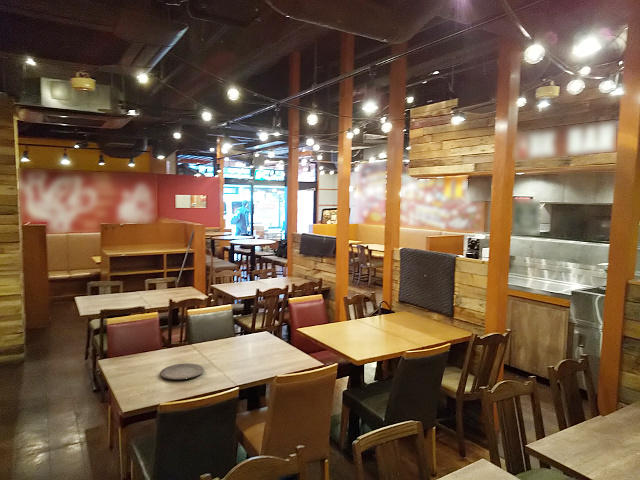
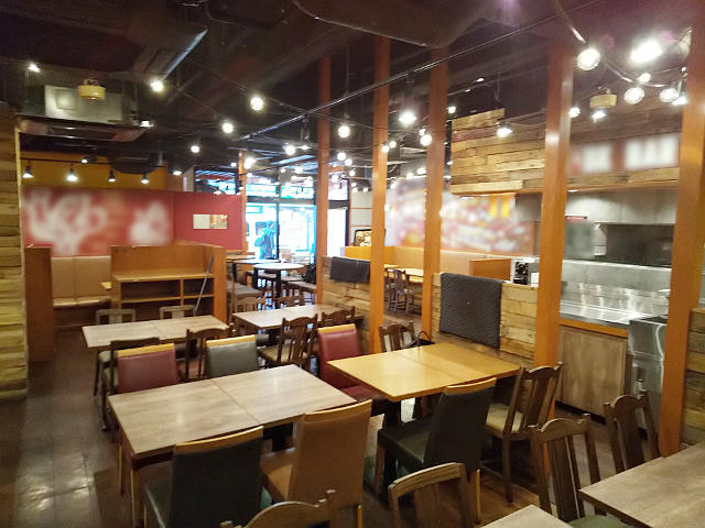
- plate [159,362,205,381]
